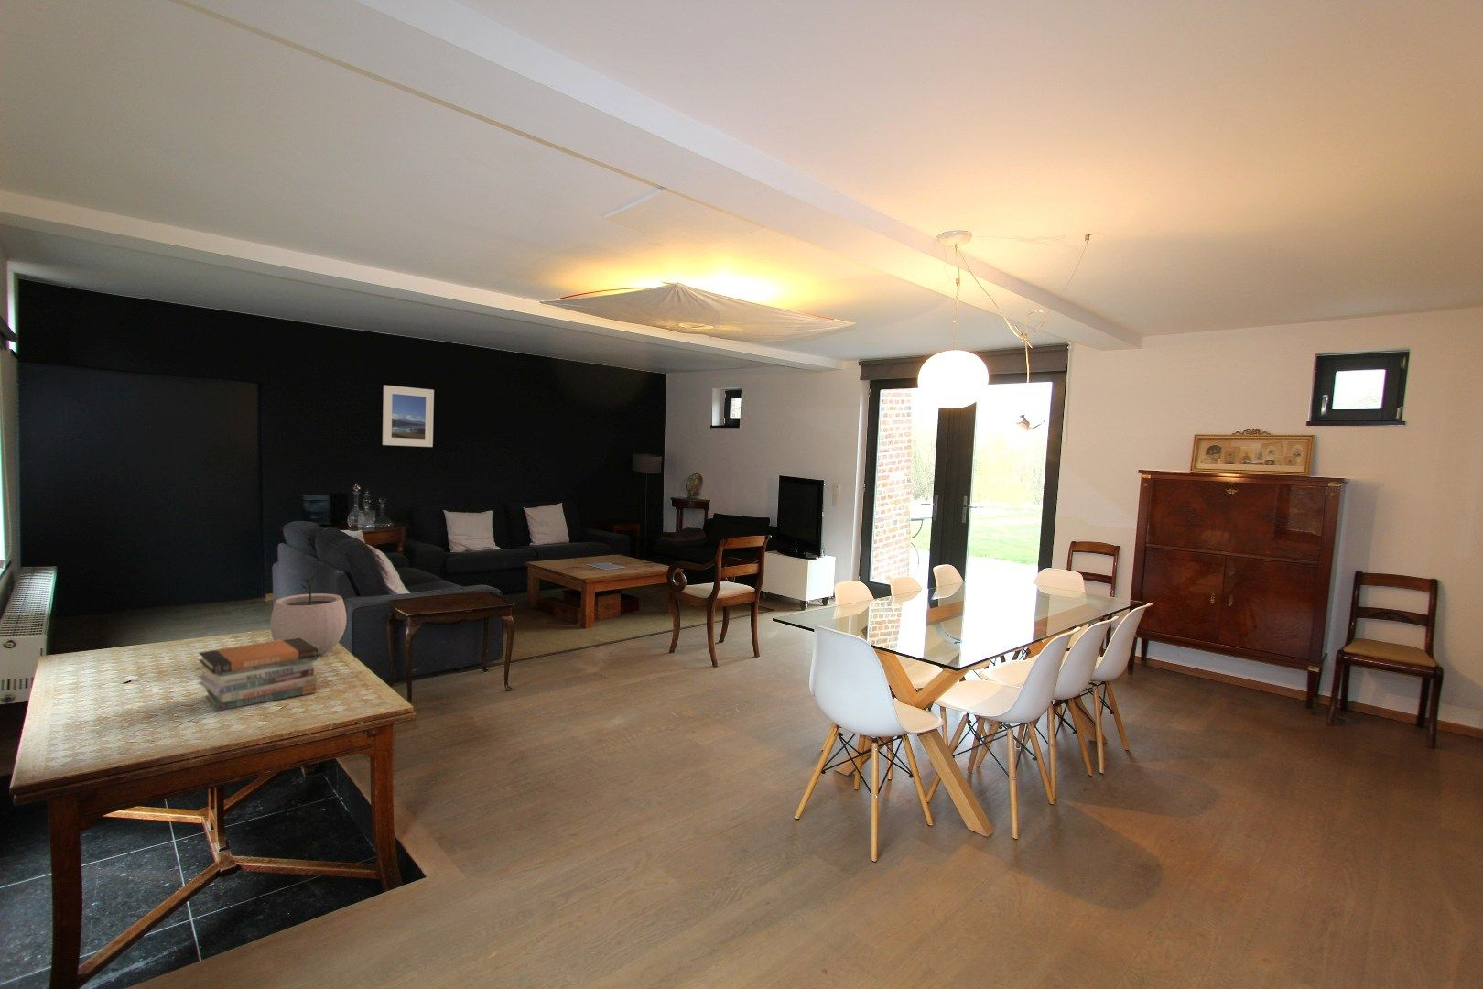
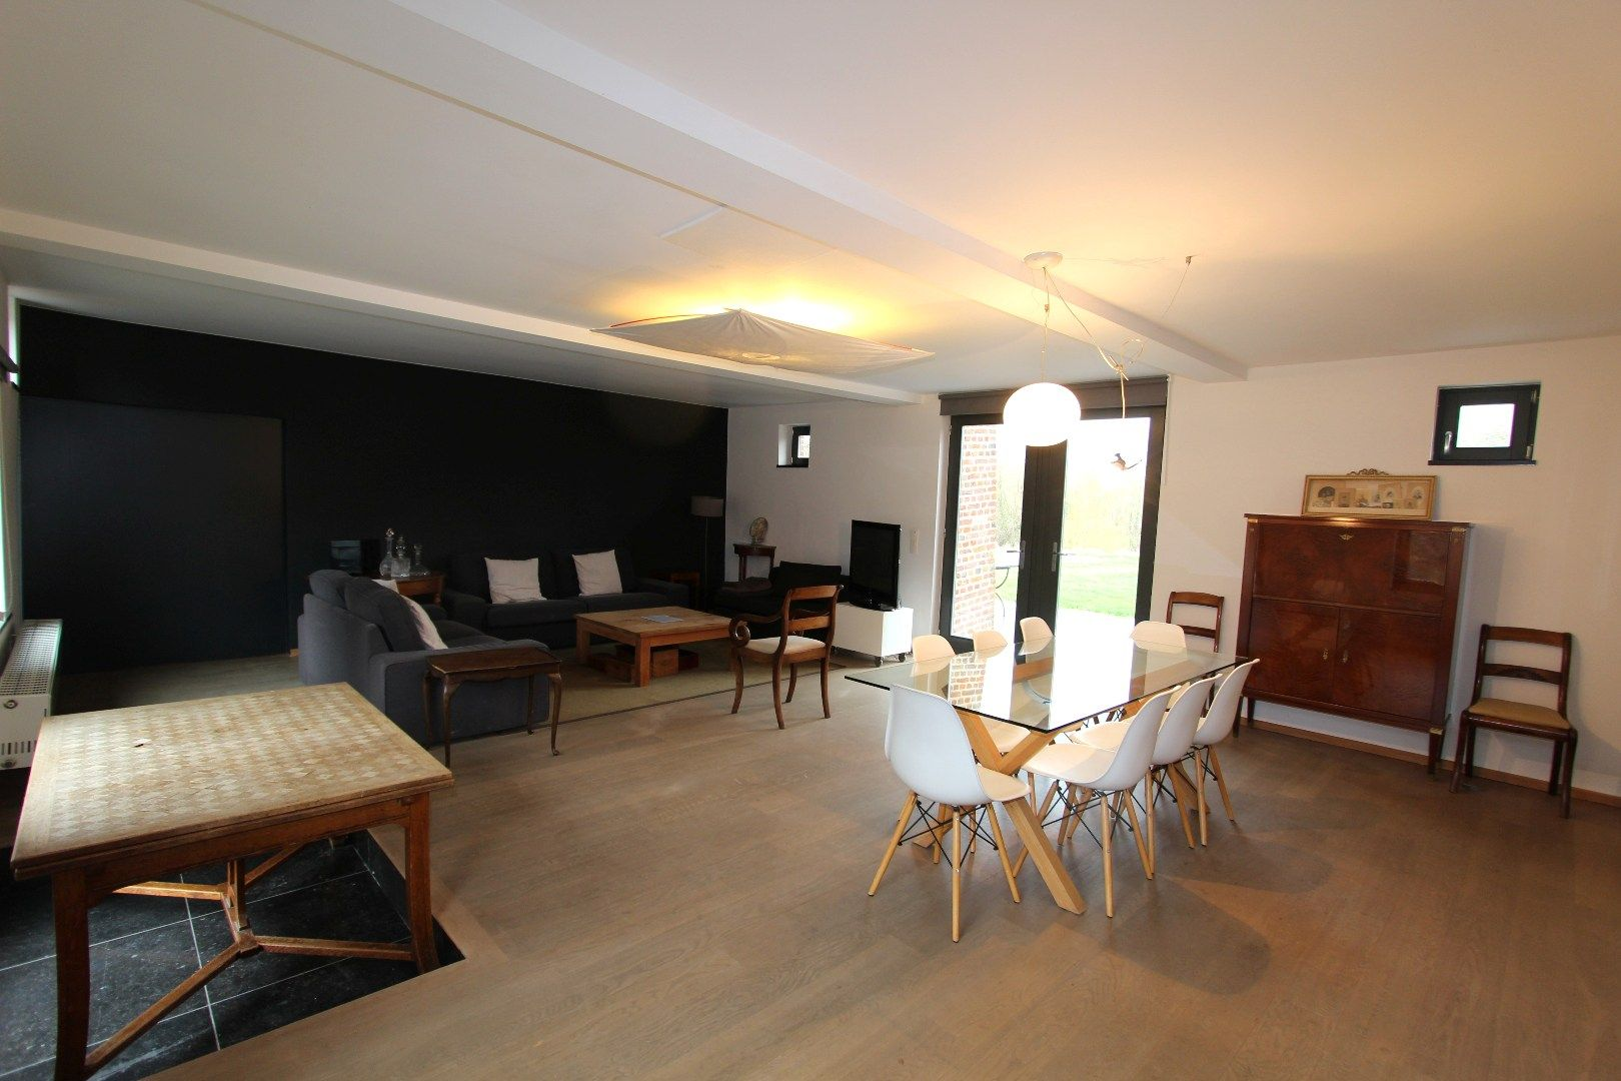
- book stack [196,637,320,712]
- plant pot [269,573,348,656]
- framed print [382,384,435,448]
